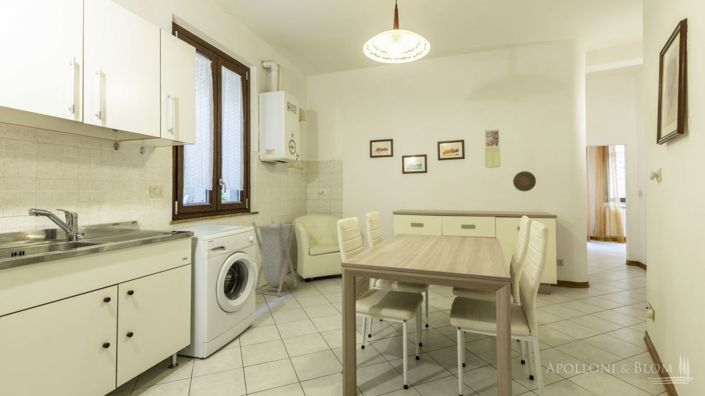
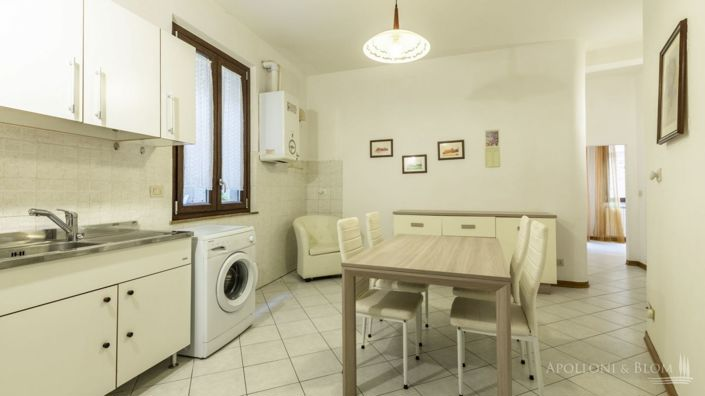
- laundry hamper [251,219,298,297]
- decorative plate [512,170,537,192]
